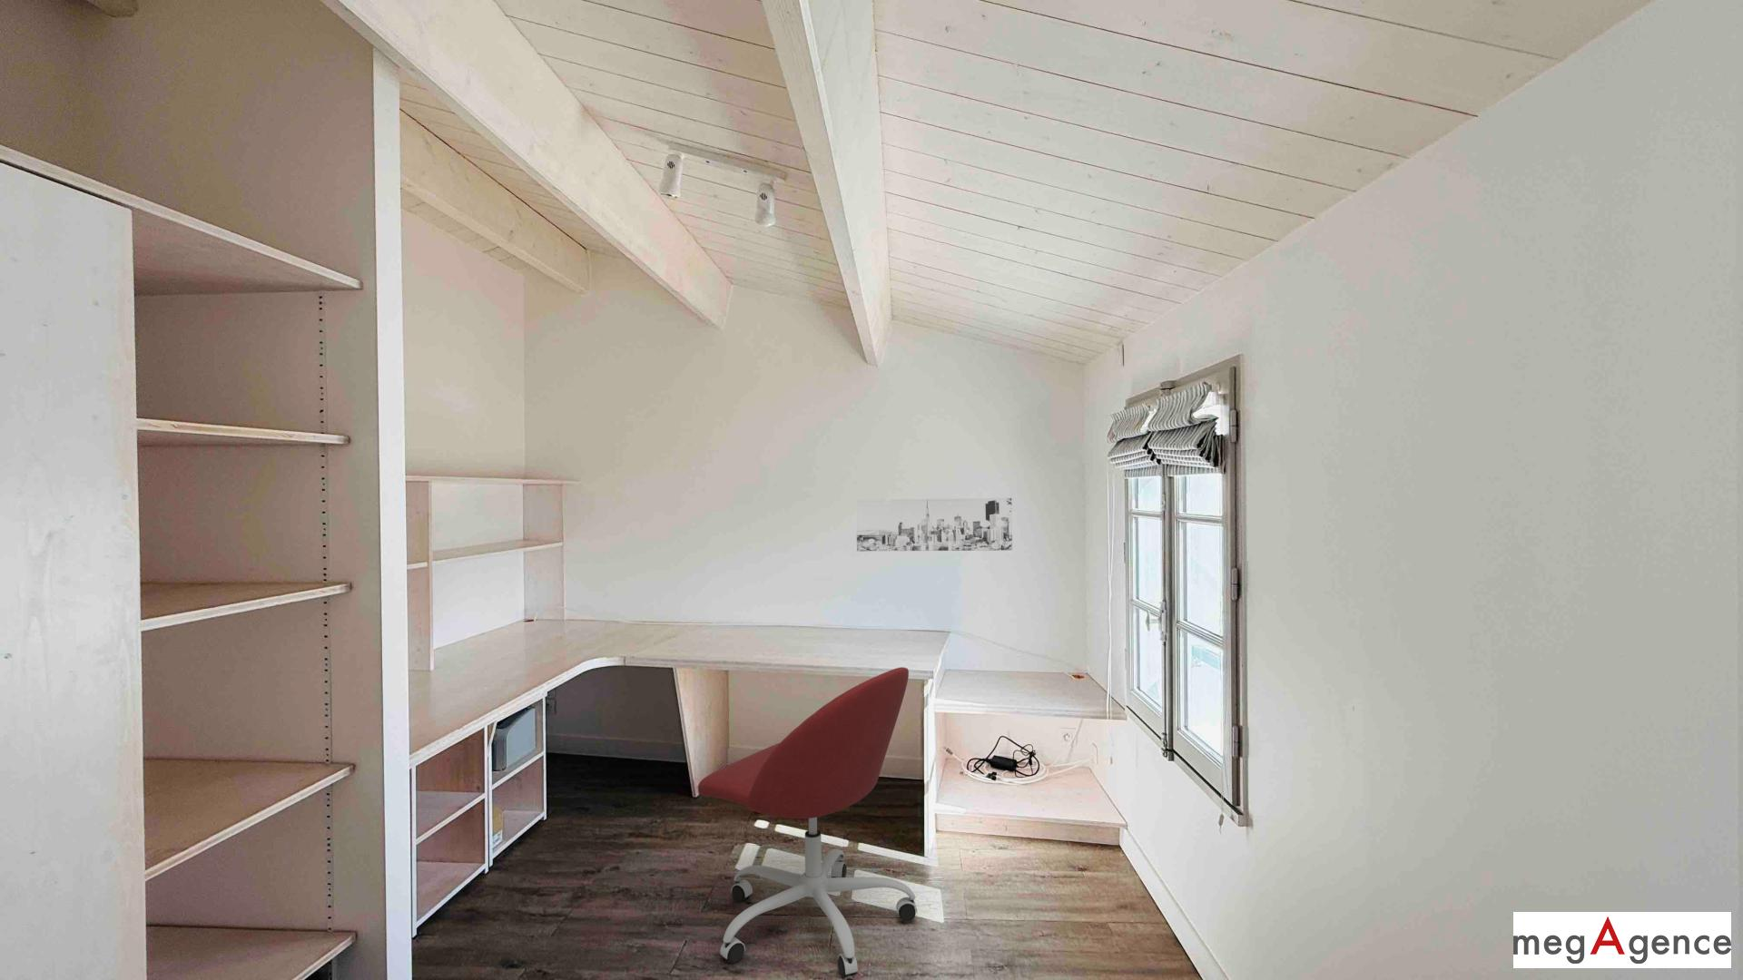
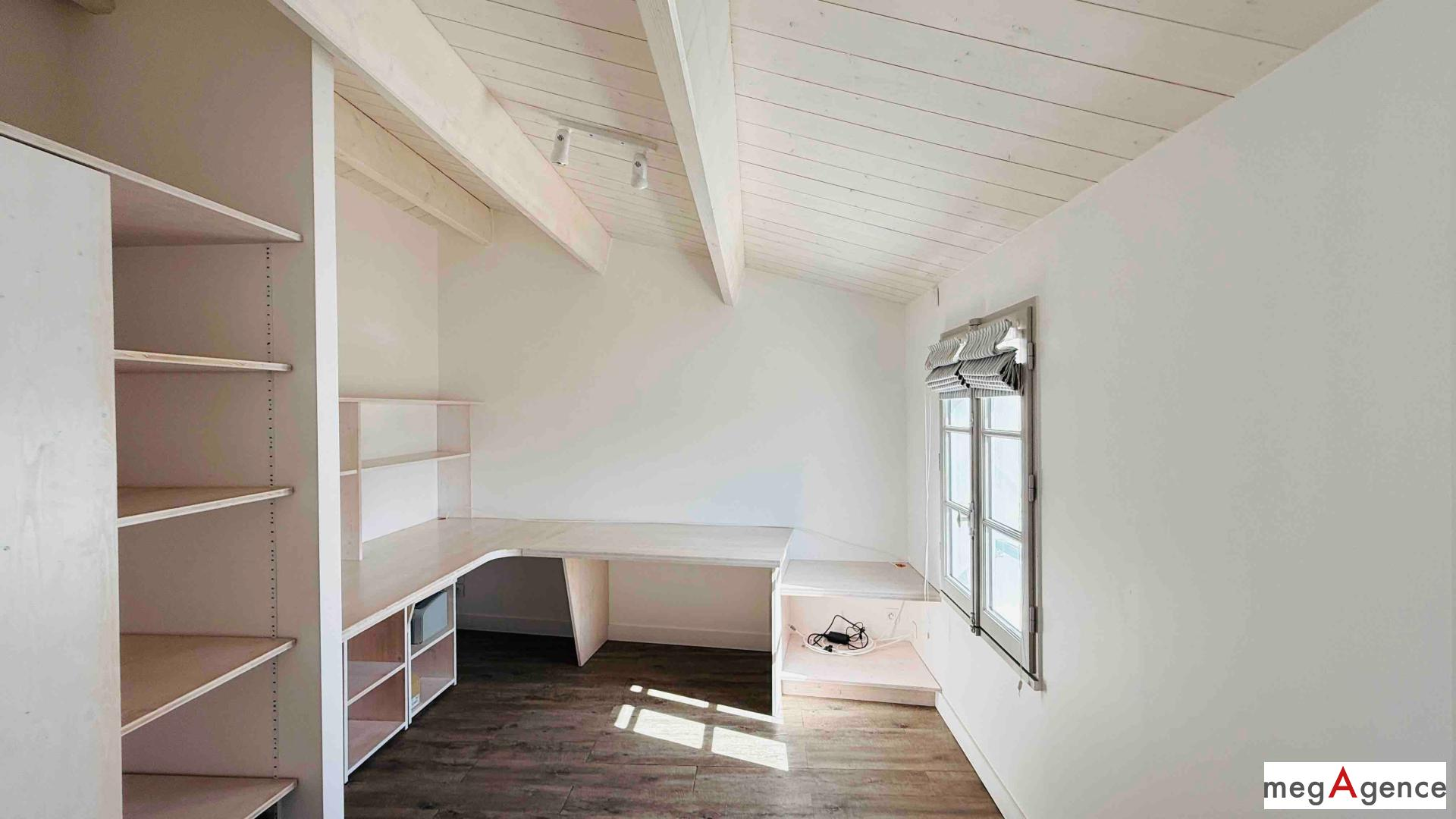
- office chair [697,666,918,979]
- wall art [855,498,1013,552]
